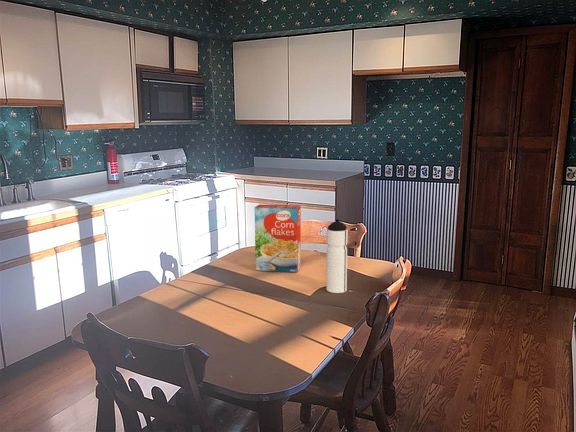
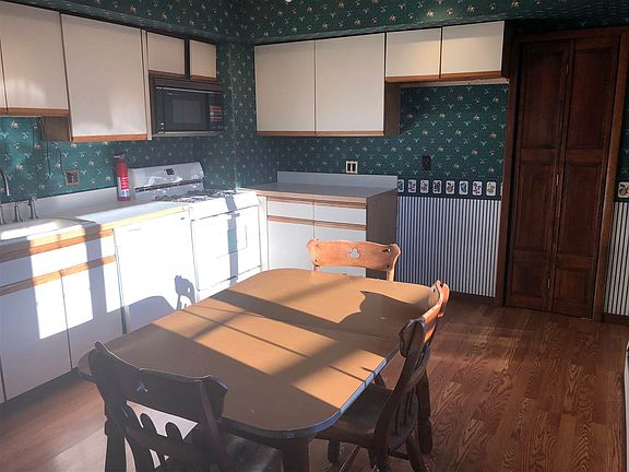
- water bottle [325,218,348,294]
- cereal box [254,203,302,273]
